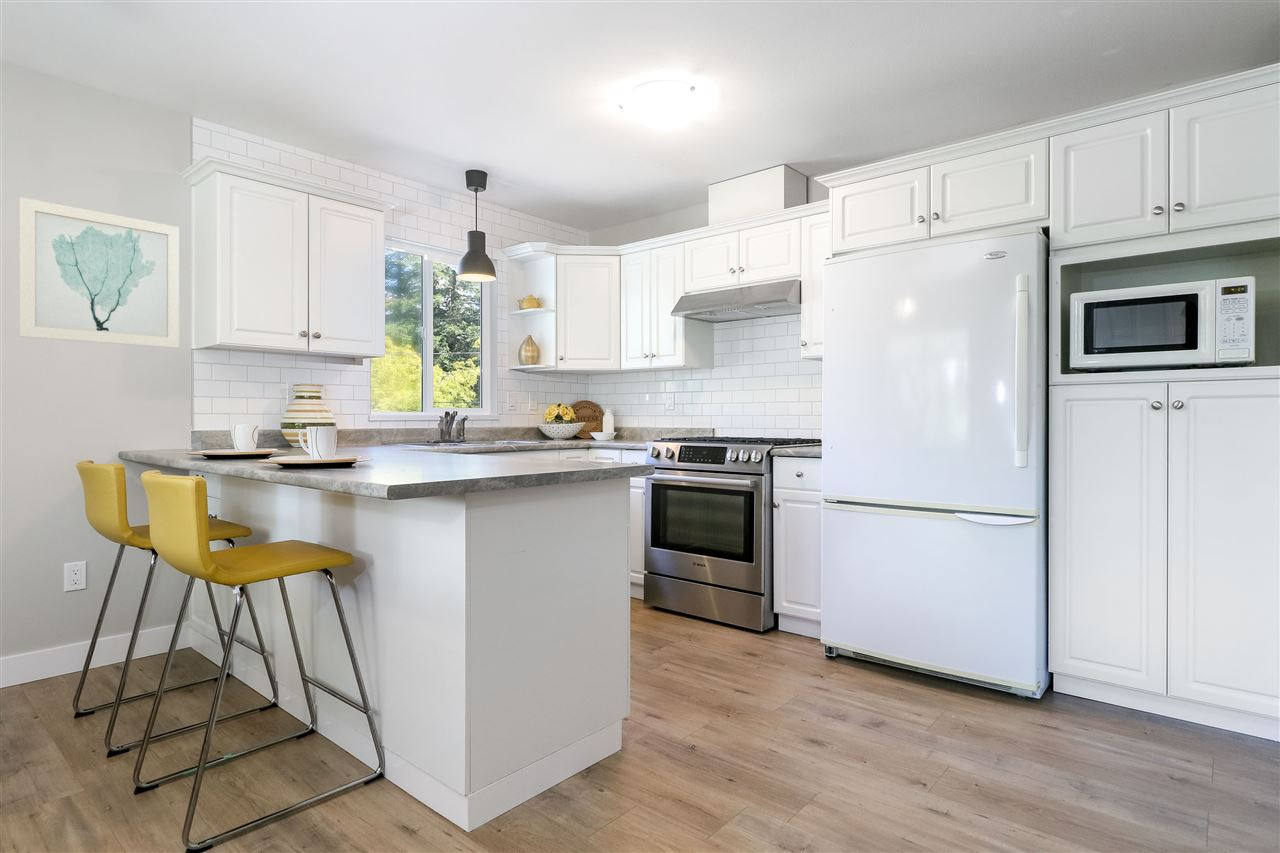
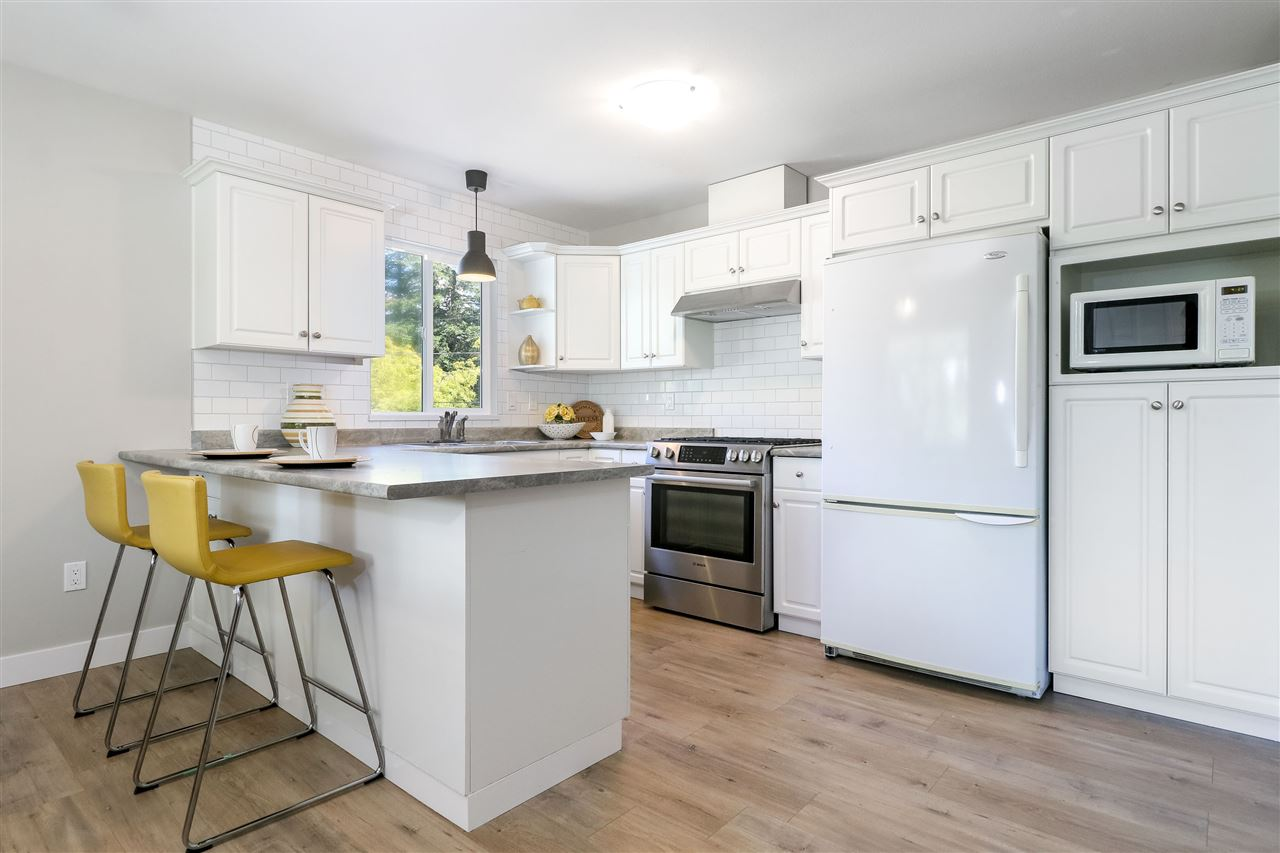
- wall art [18,196,180,349]
